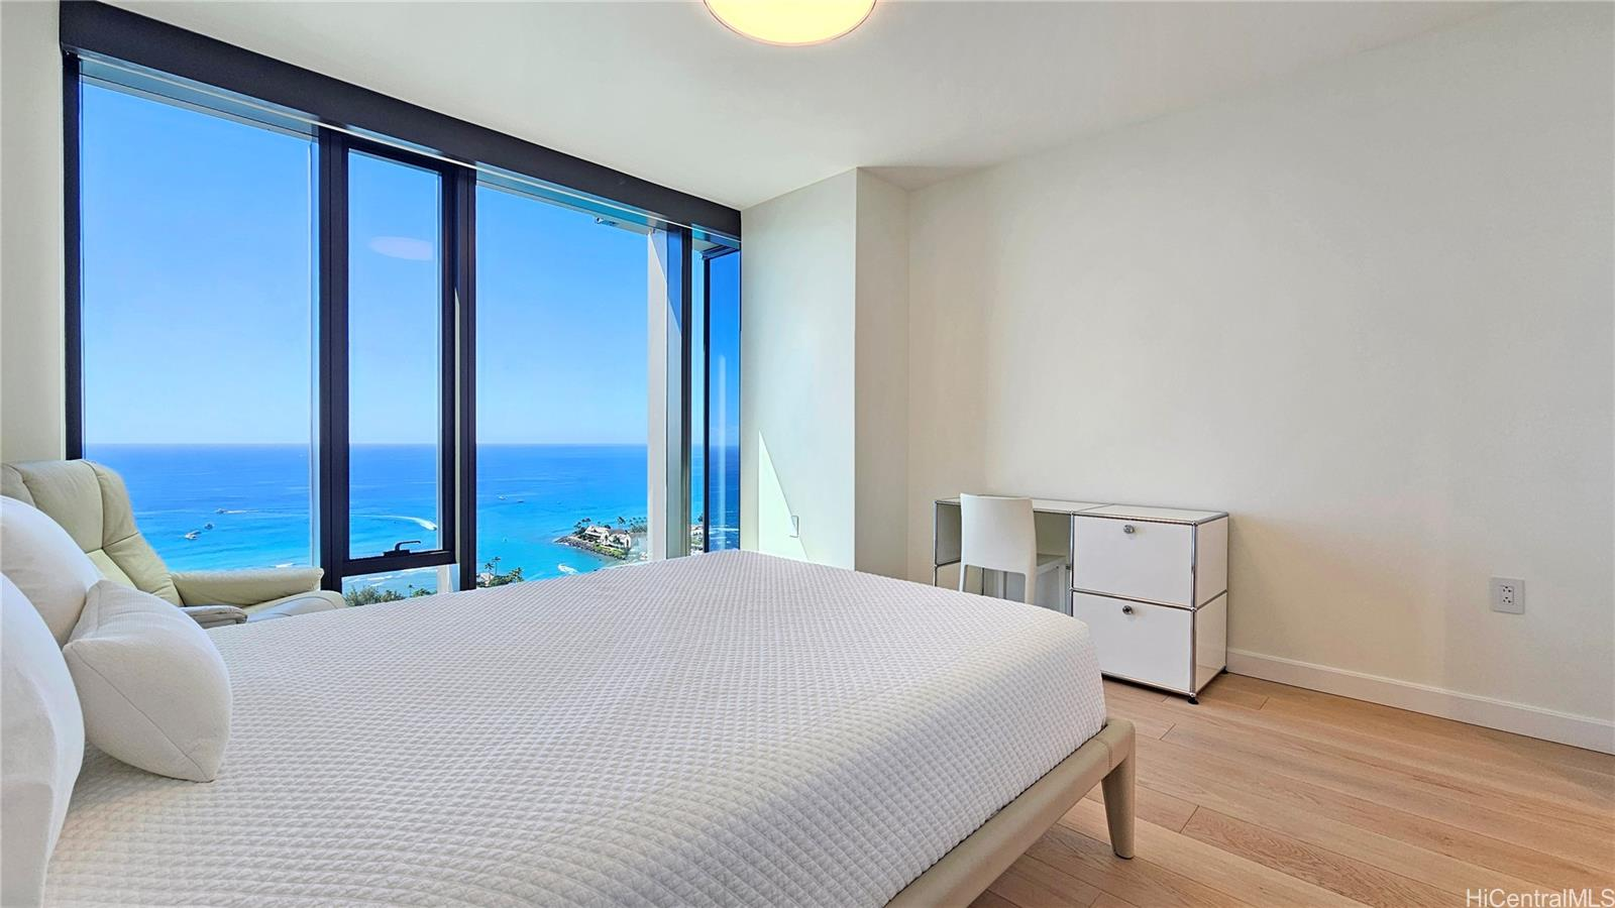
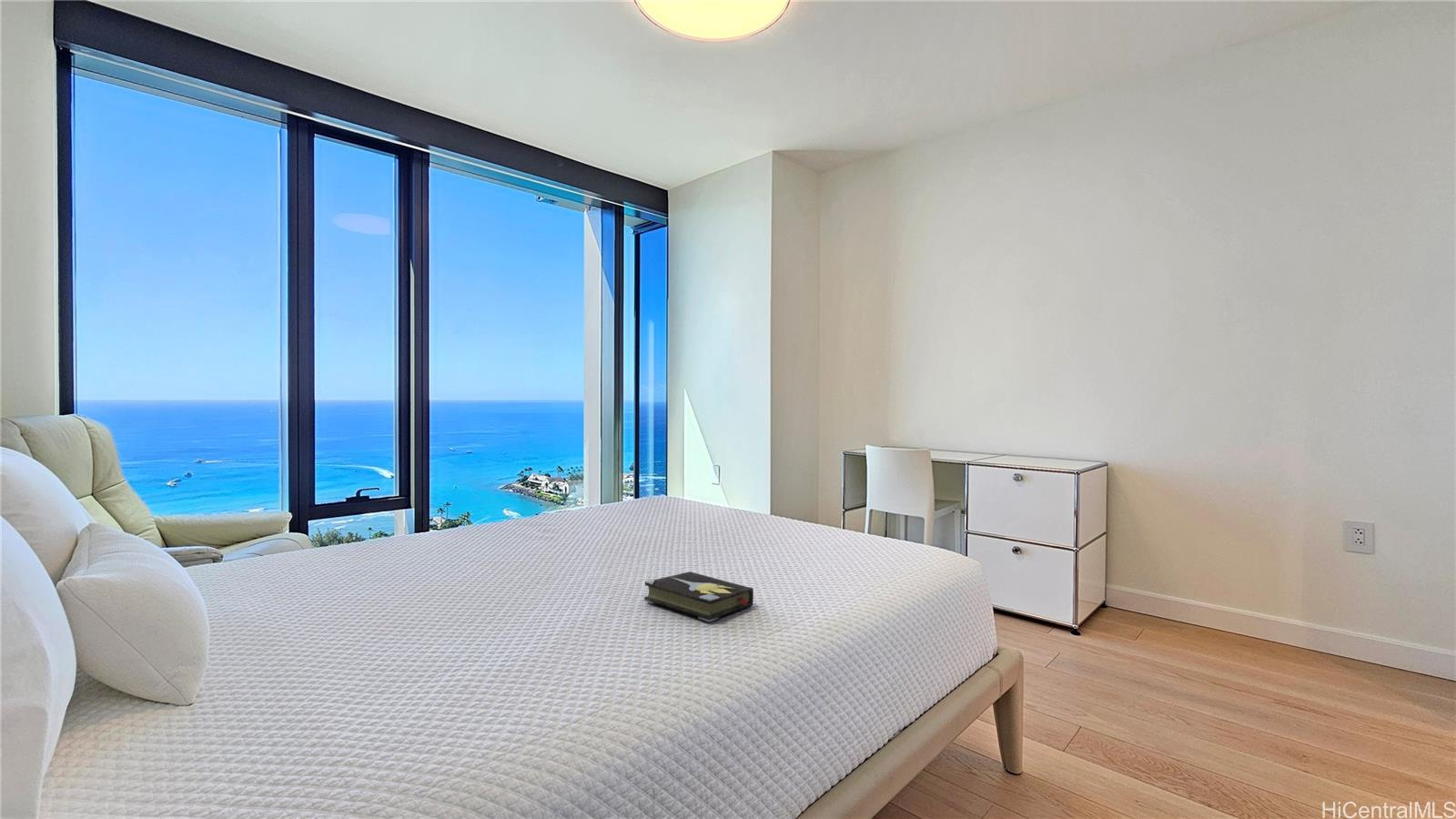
+ hardback book [643,571,754,623]
